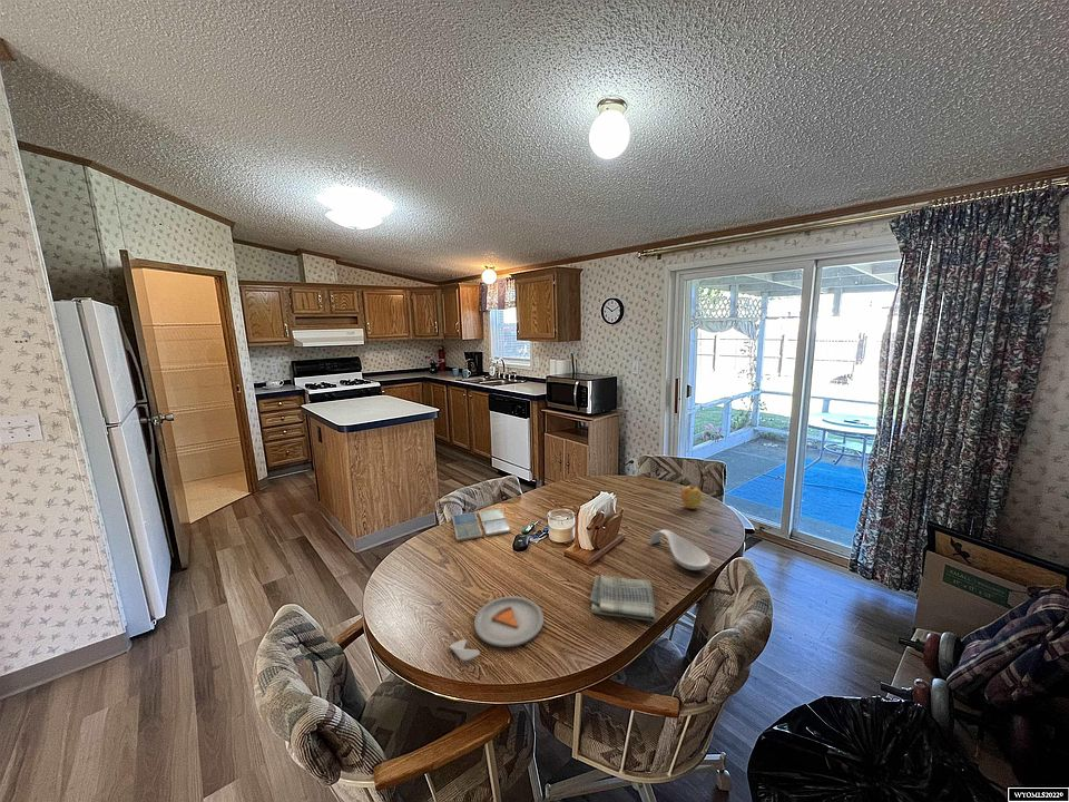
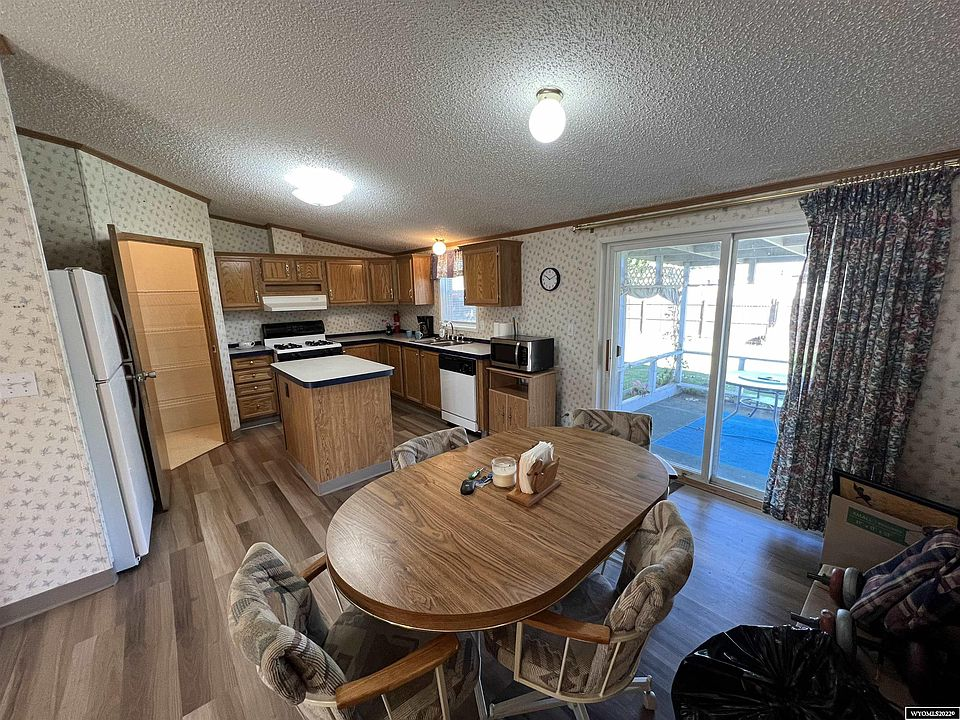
- dish towel [589,574,657,623]
- dinner plate [449,595,545,662]
- spoon rest [649,529,712,571]
- drink coaster [451,507,512,542]
- apple [680,485,704,510]
